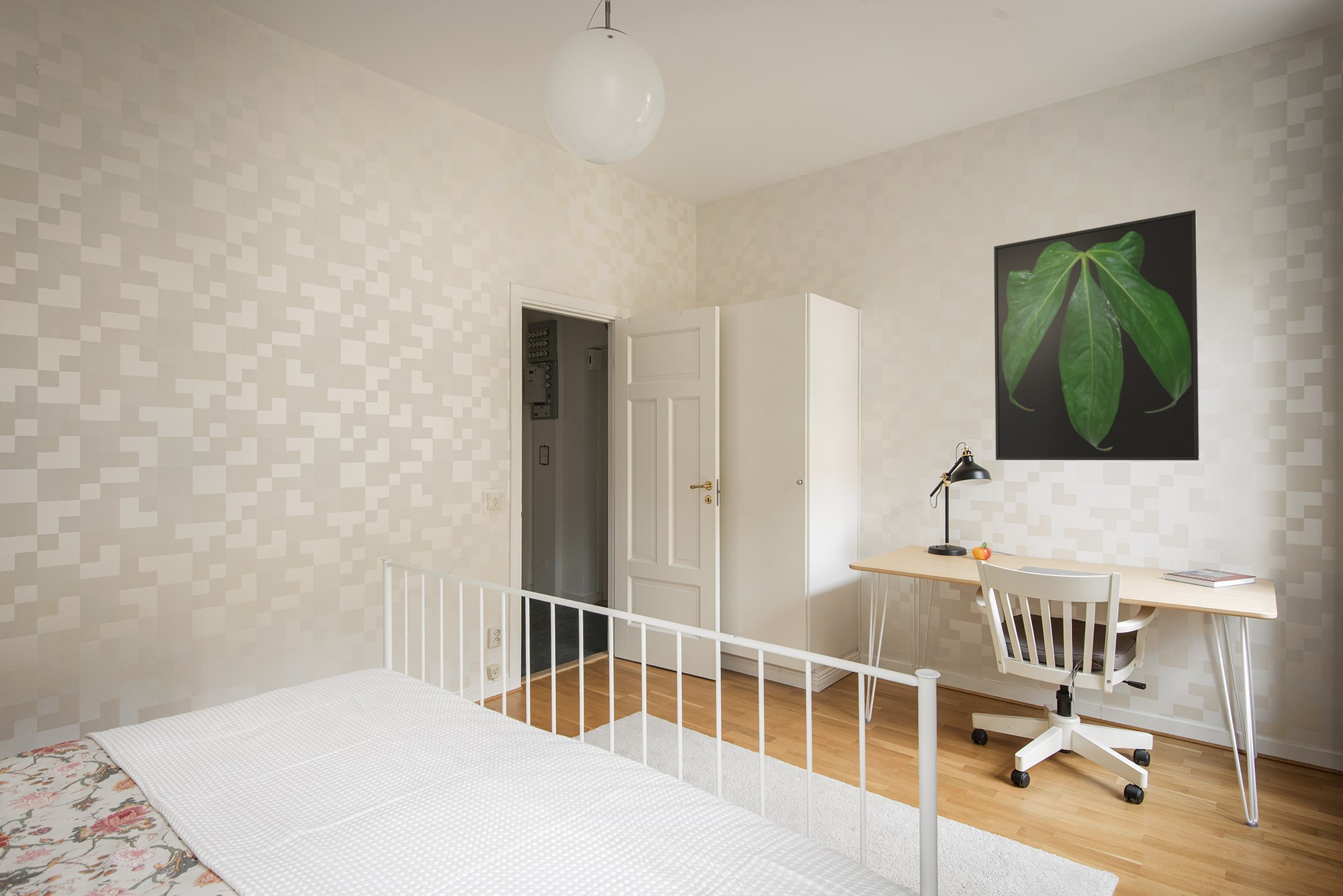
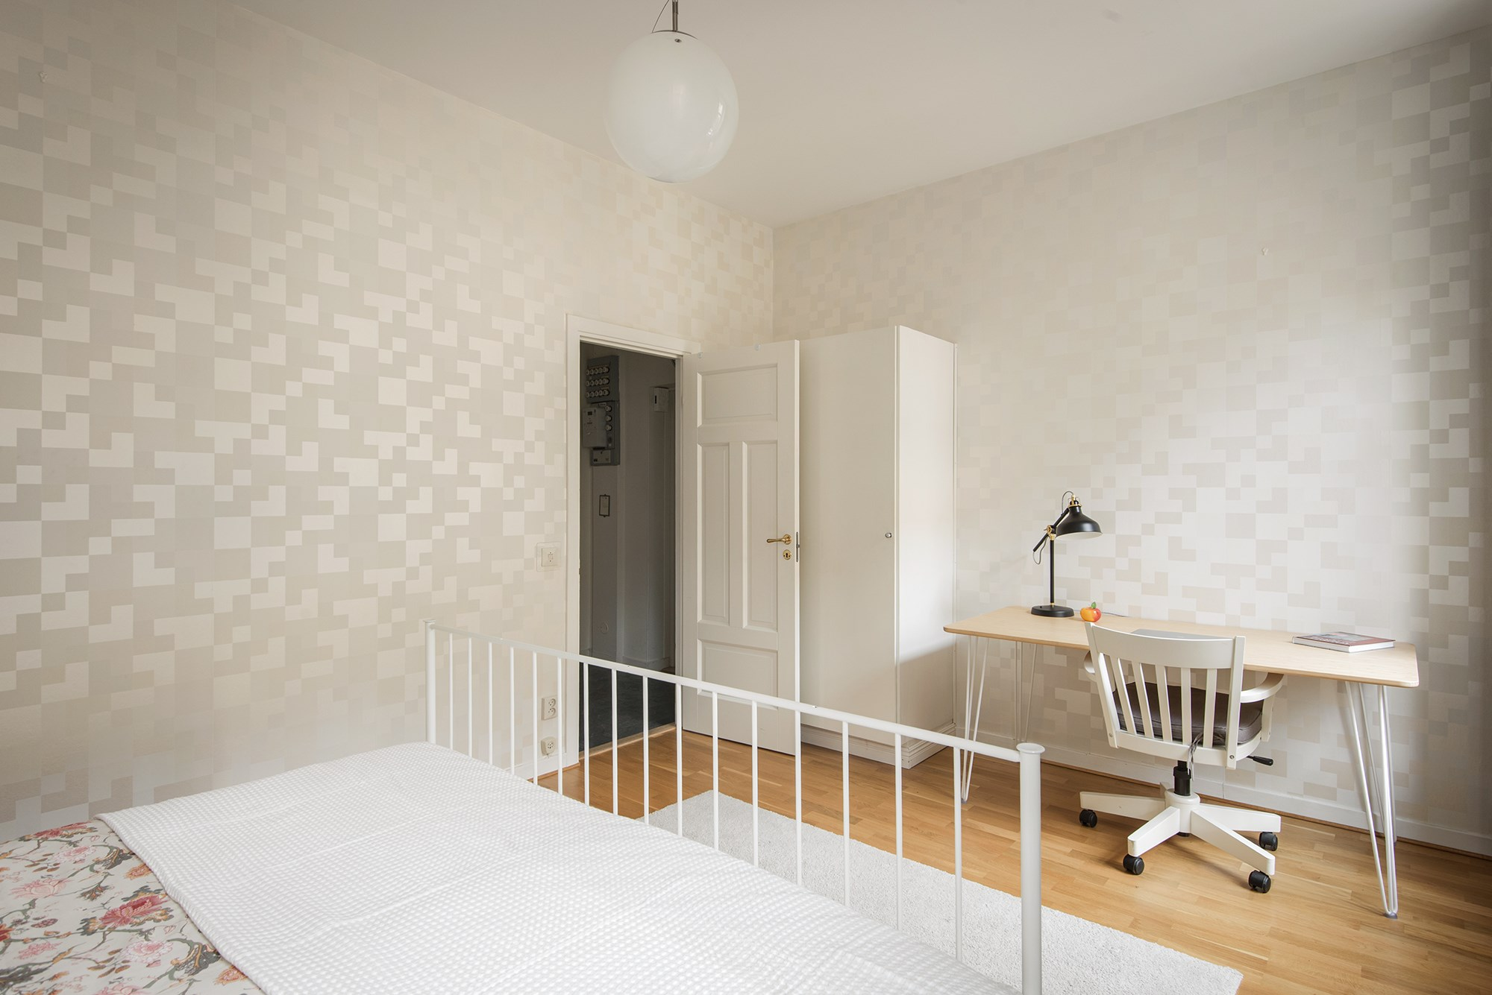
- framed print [993,209,1199,461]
